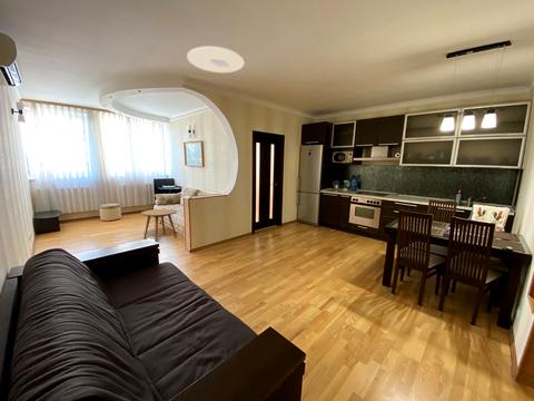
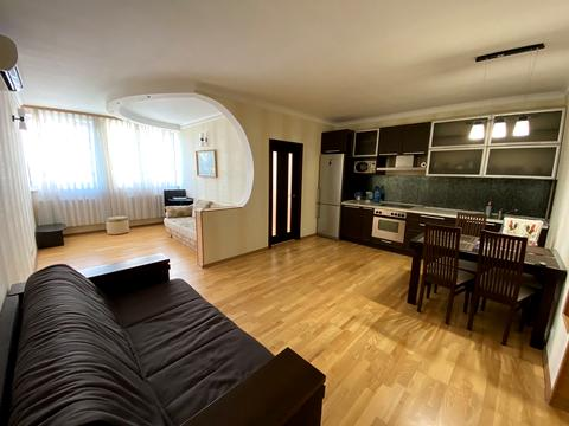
- ceiling light [186,46,246,74]
- side table [140,208,178,243]
